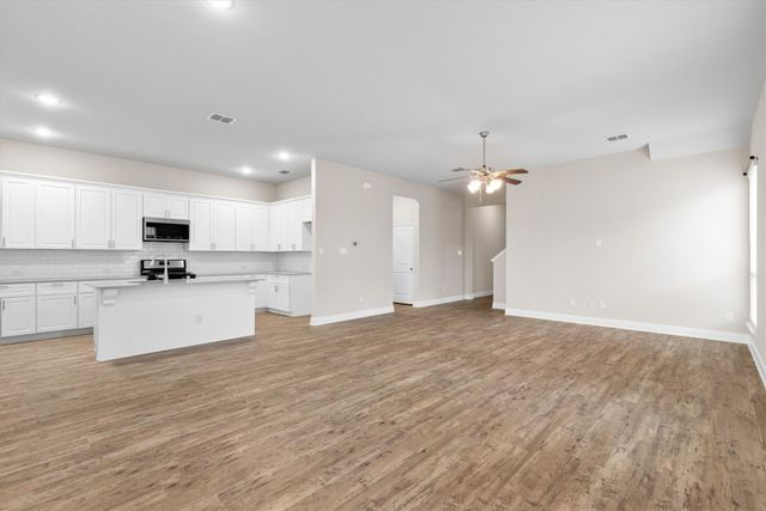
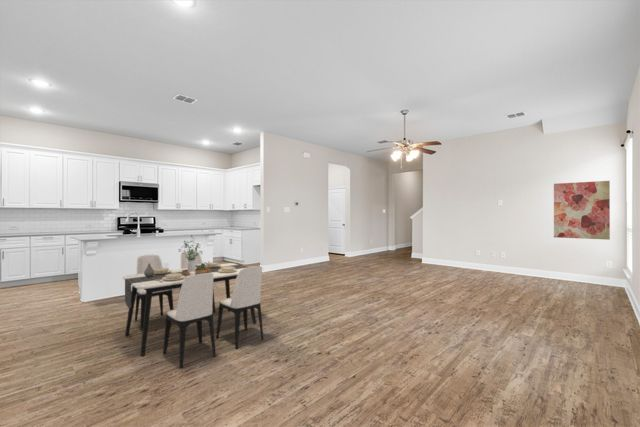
+ dining table [122,234,264,369]
+ wall art [553,180,611,241]
